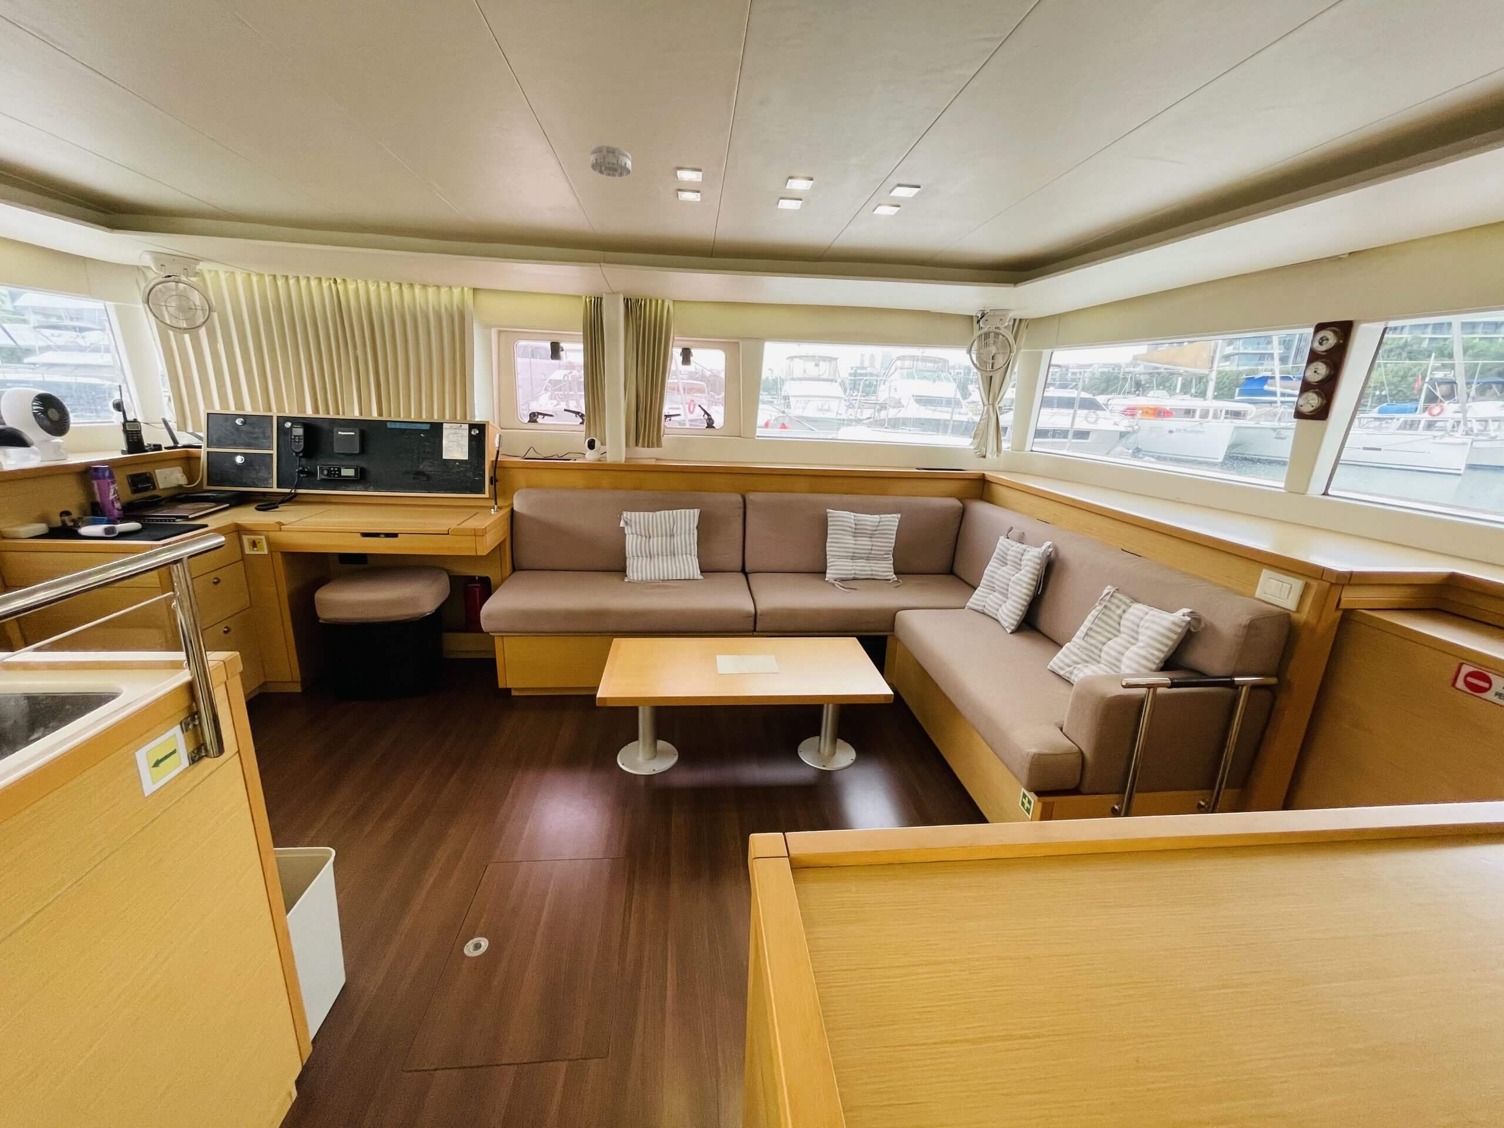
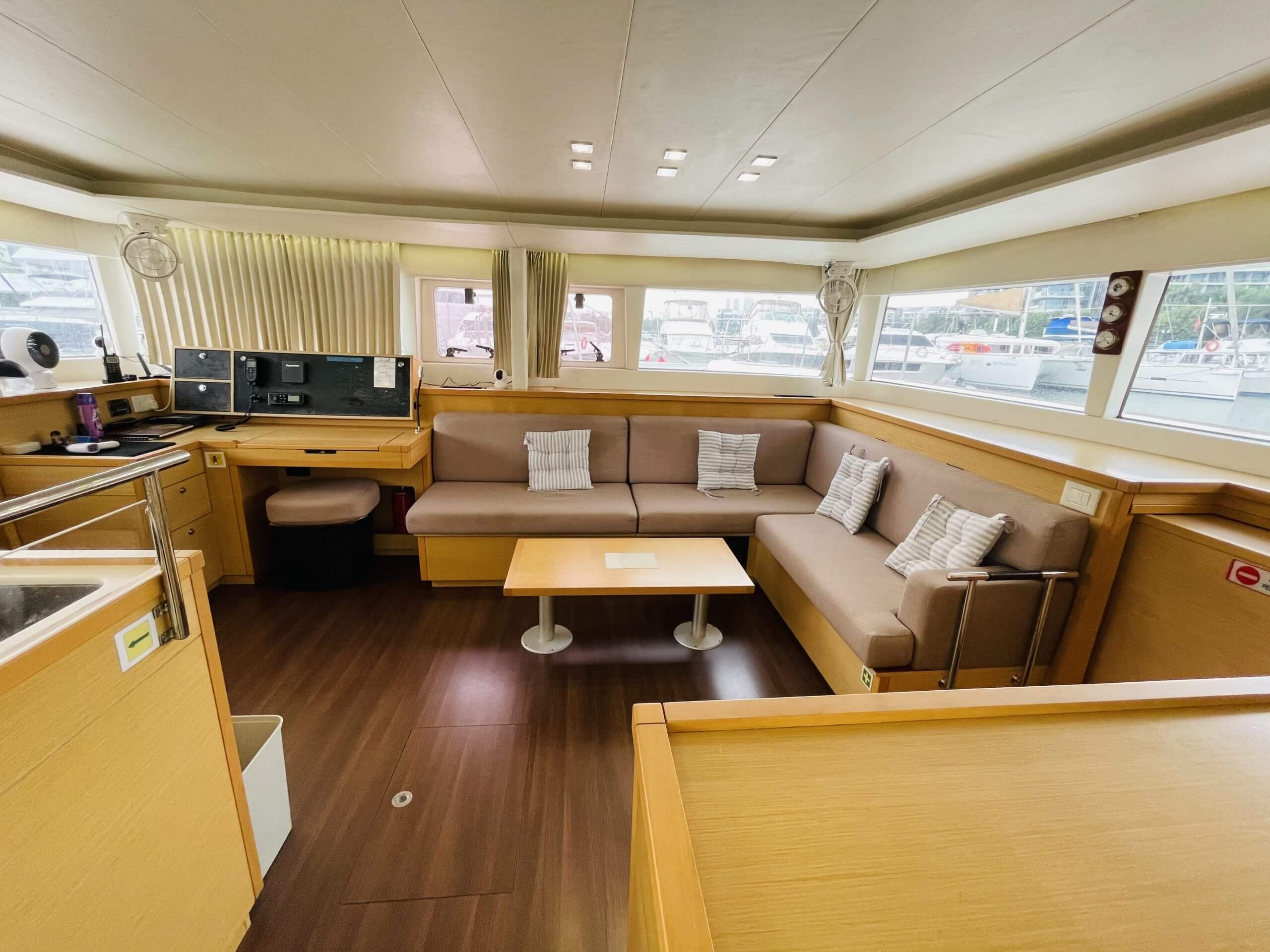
- smoke detector [590,145,631,178]
